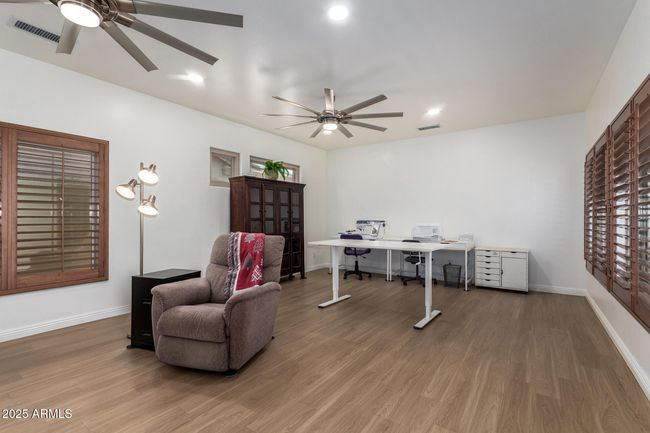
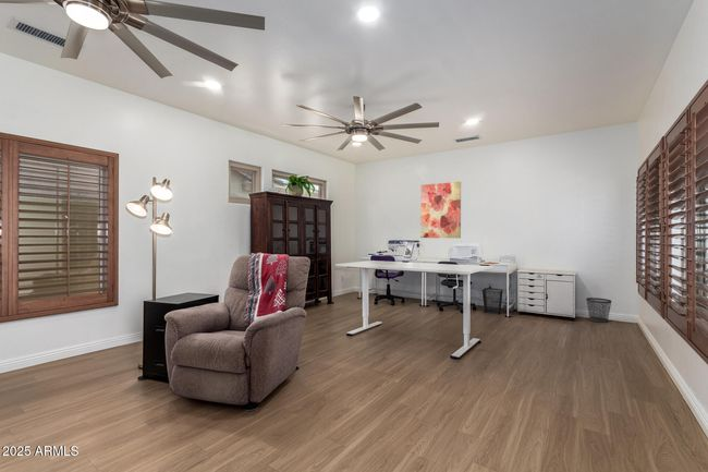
+ wall art [419,181,462,239]
+ wastebasket [585,296,612,324]
